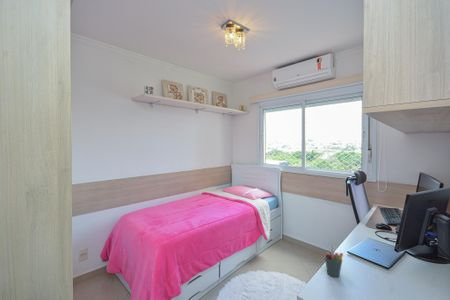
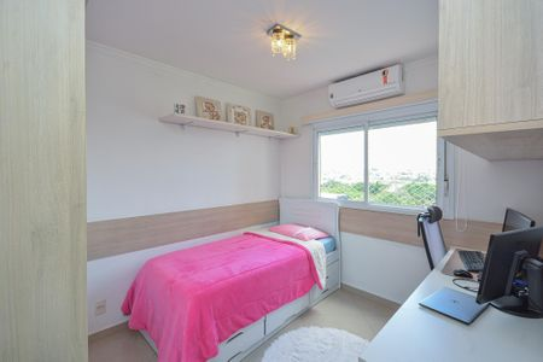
- pen holder [324,244,344,278]
